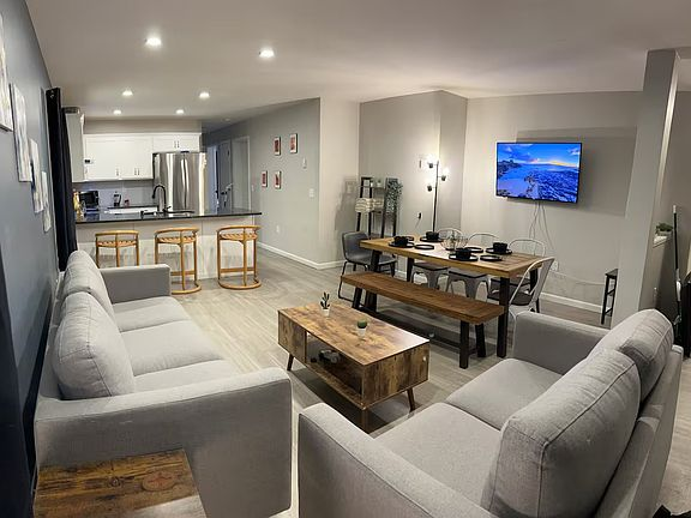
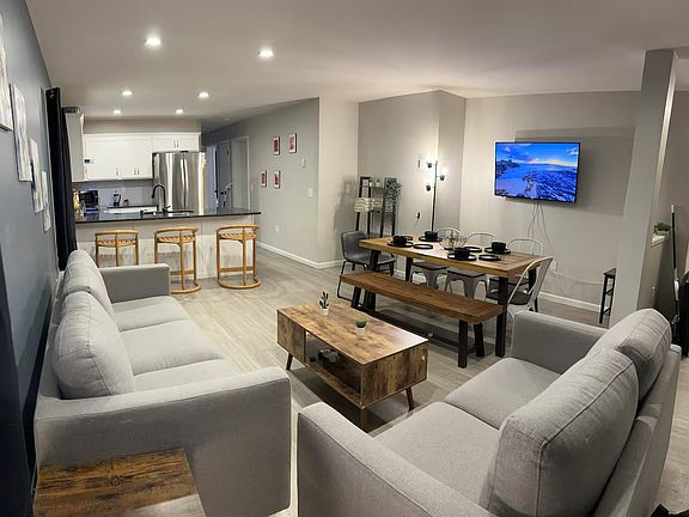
- coaster [142,469,179,493]
